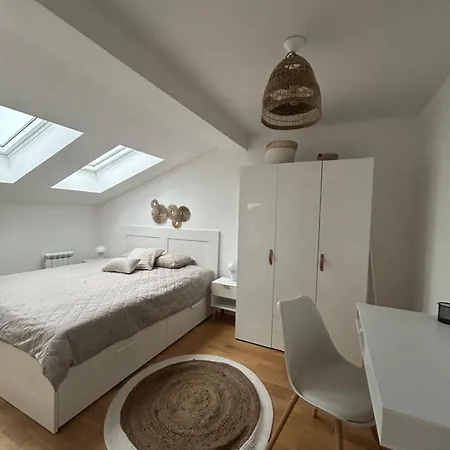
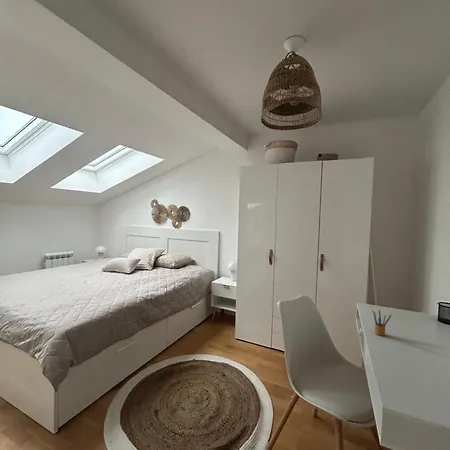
+ pencil box [371,309,393,337]
